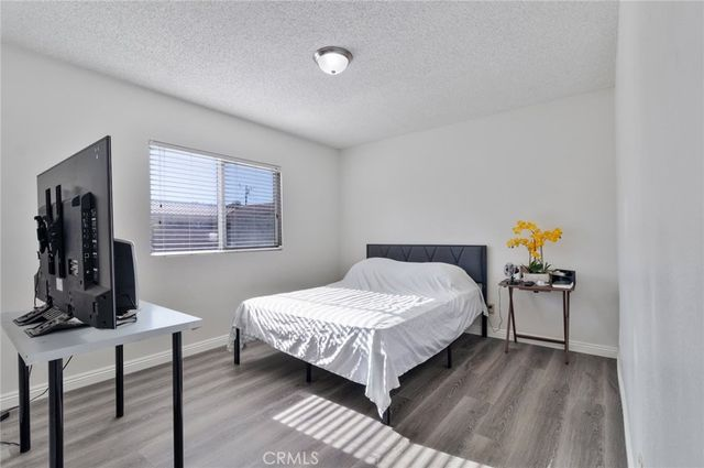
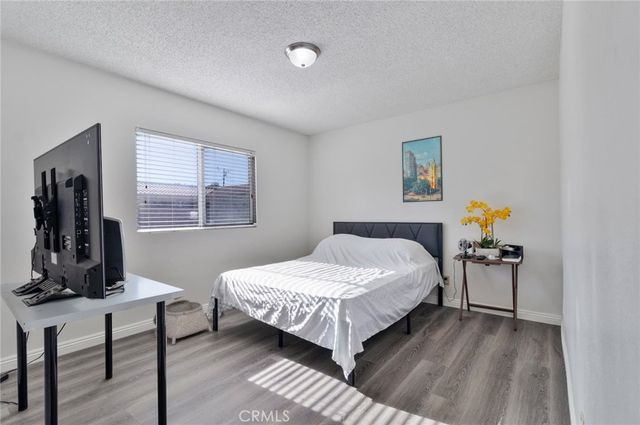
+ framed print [401,135,444,203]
+ basket [152,298,213,345]
